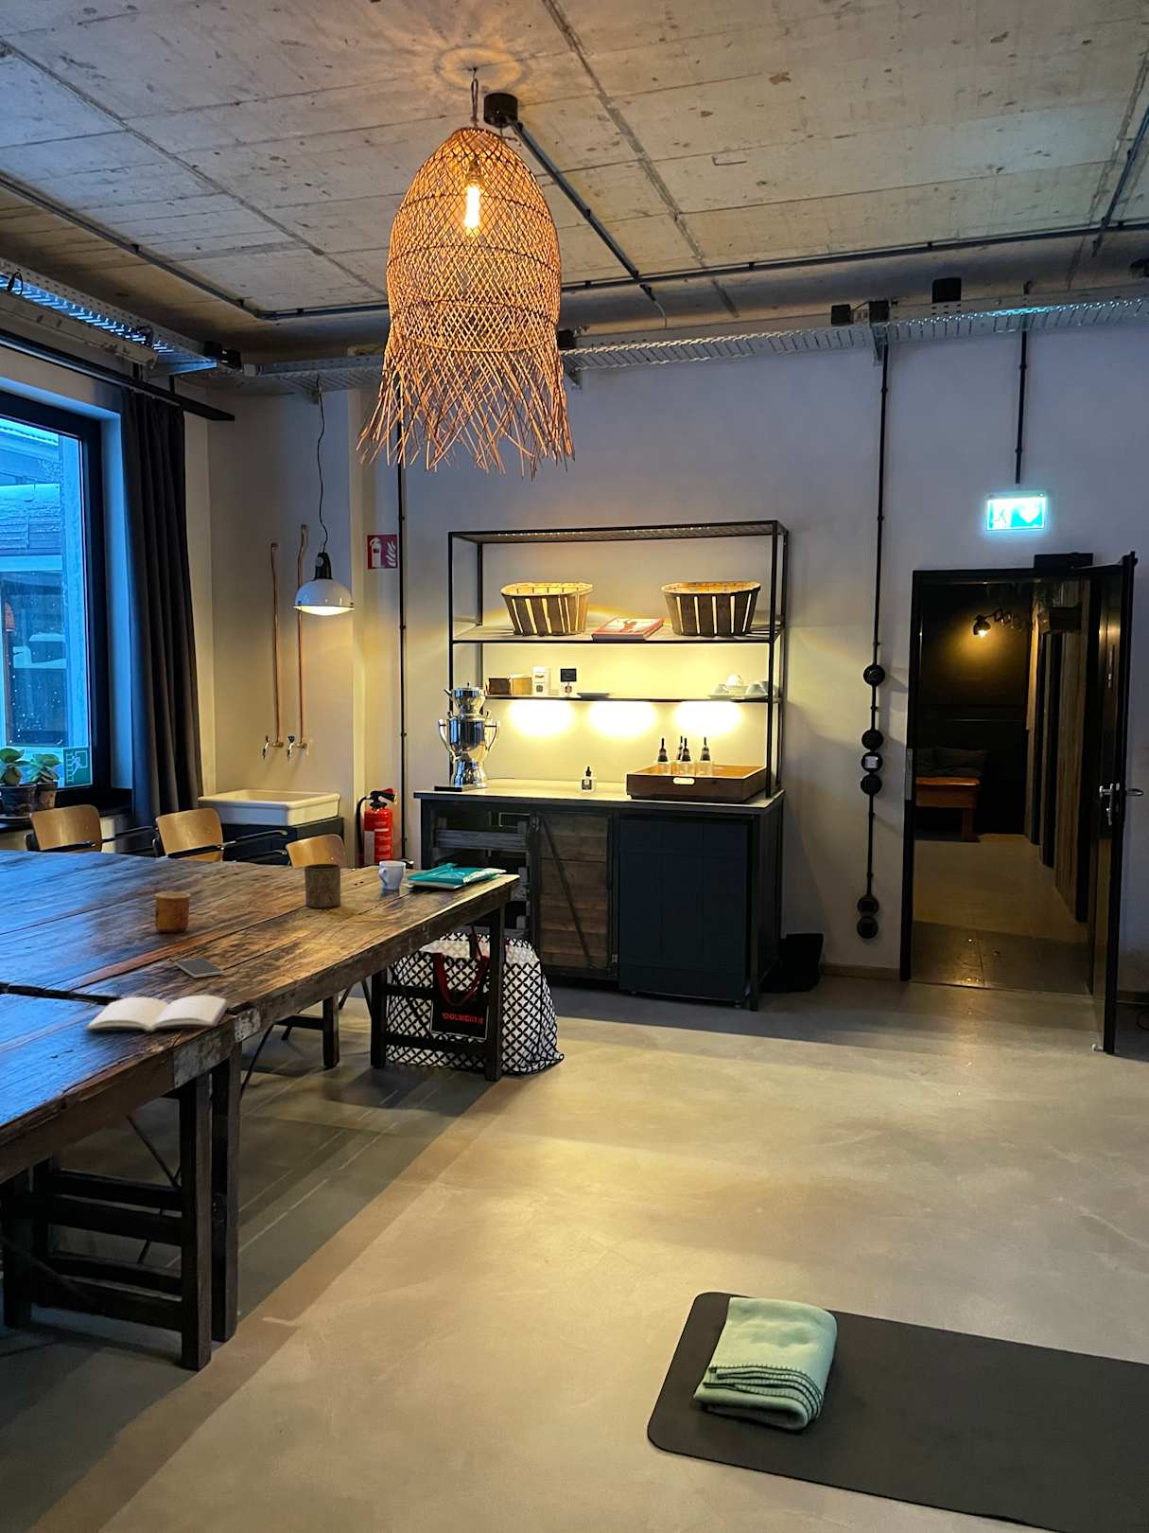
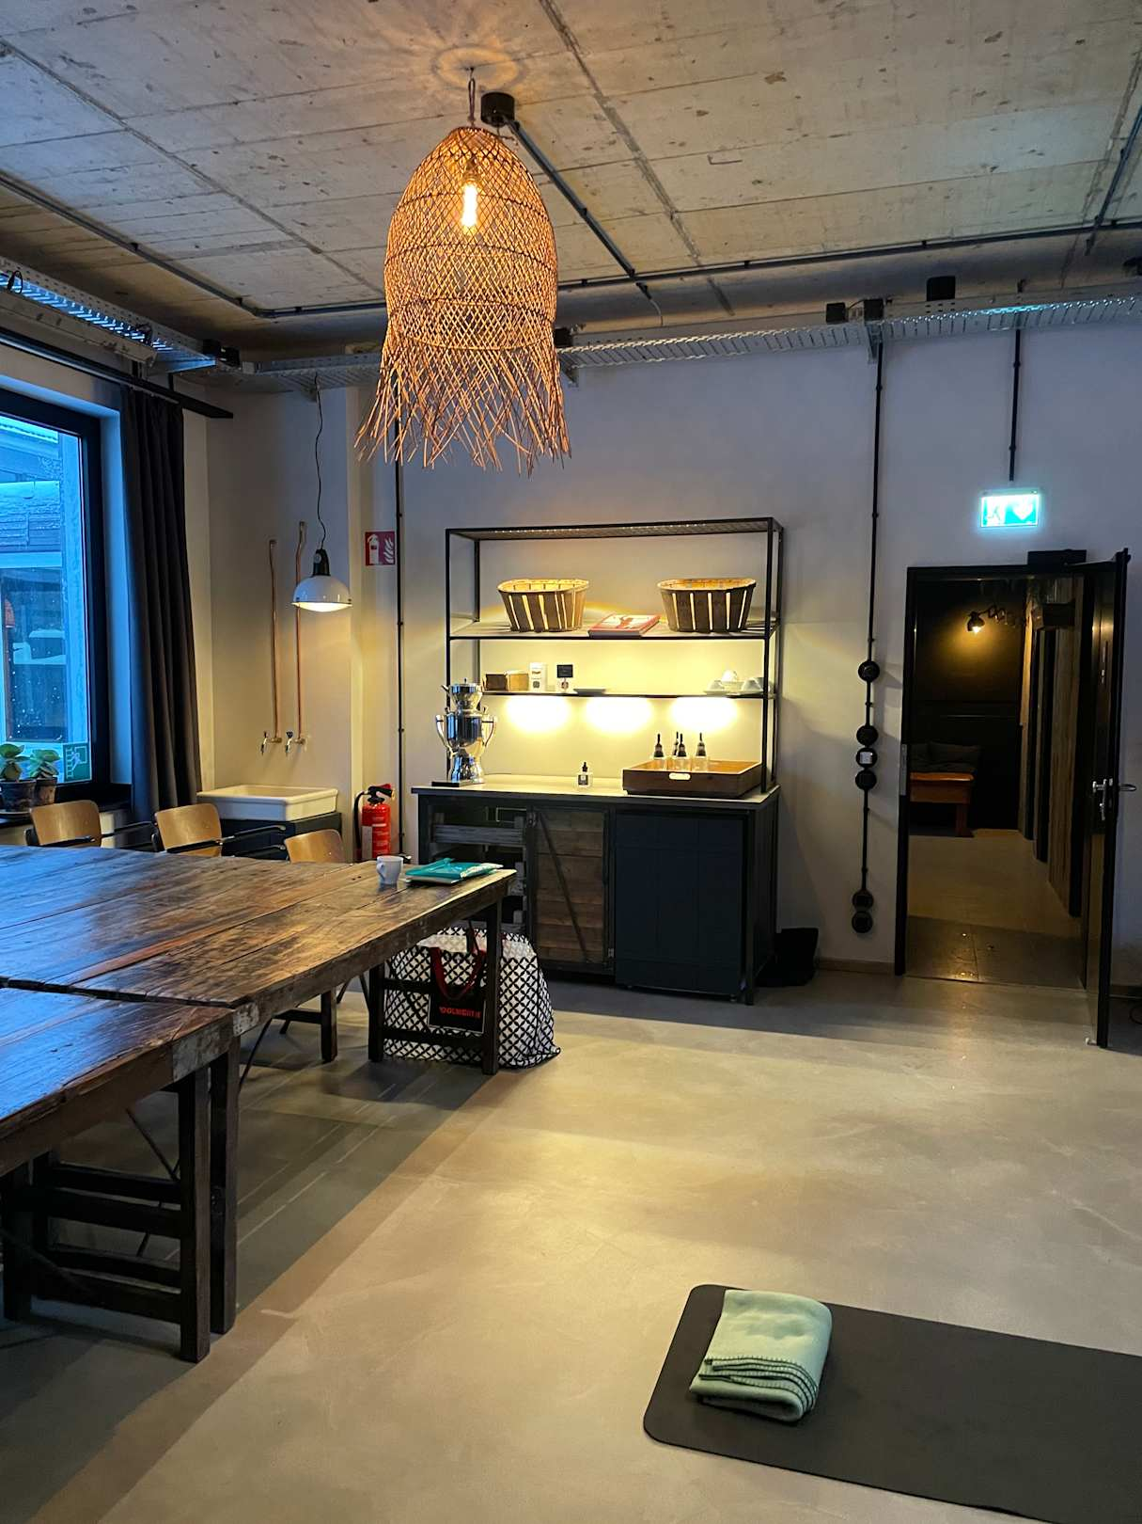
- cup [304,863,342,909]
- cup [154,891,192,933]
- book [82,995,232,1033]
- smartphone [174,957,224,979]
